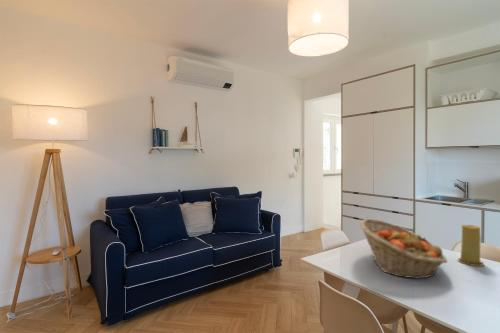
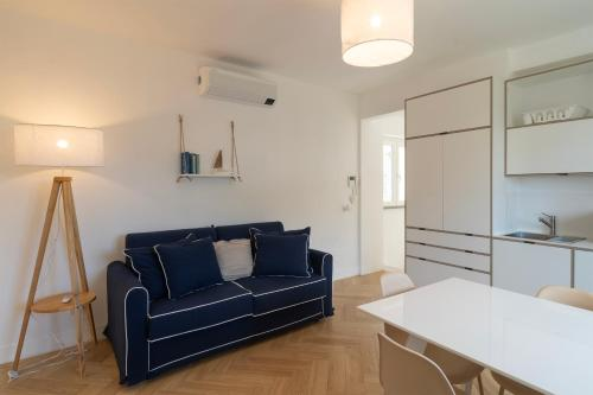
- fruit basket [358,218,448,279]
- candle [456,224,485,267]
